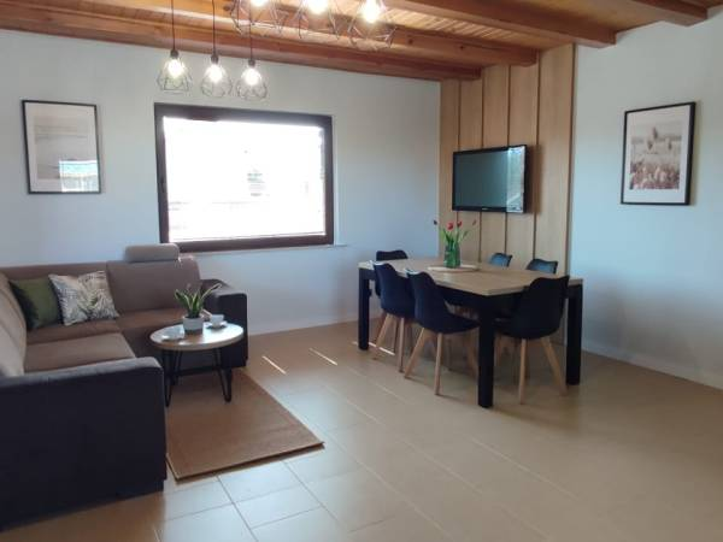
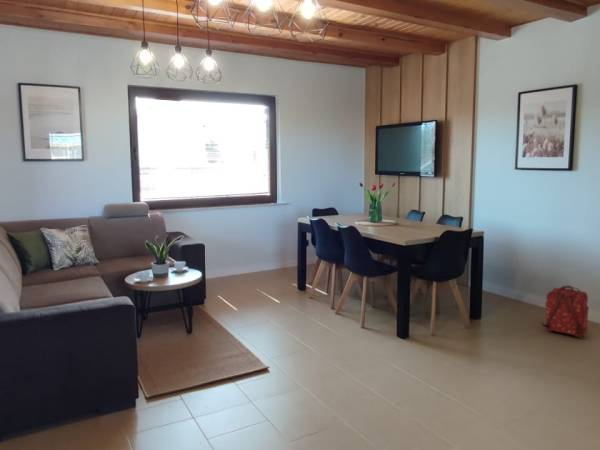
+ backpack [540,284,590,339]
